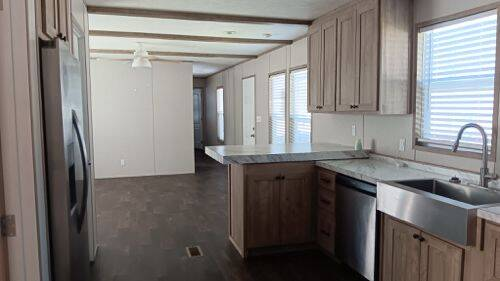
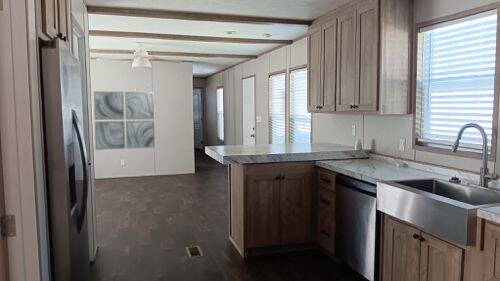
+ wall art [93,90,156,151]
